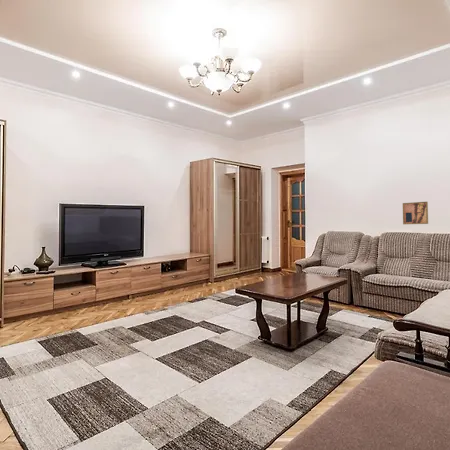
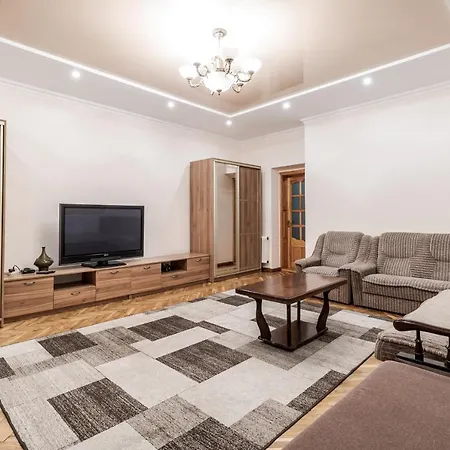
- wall art [402,201,429,225]
